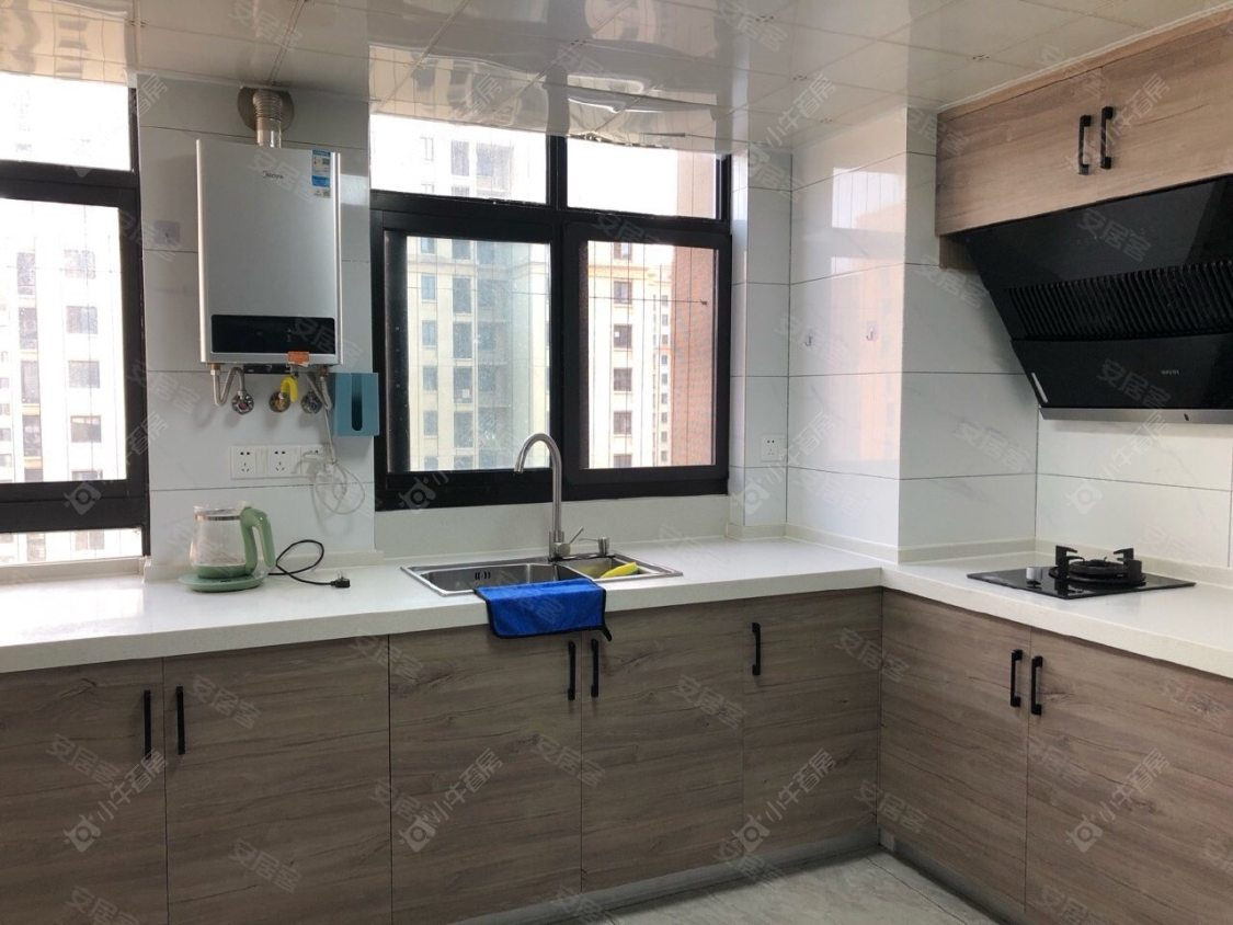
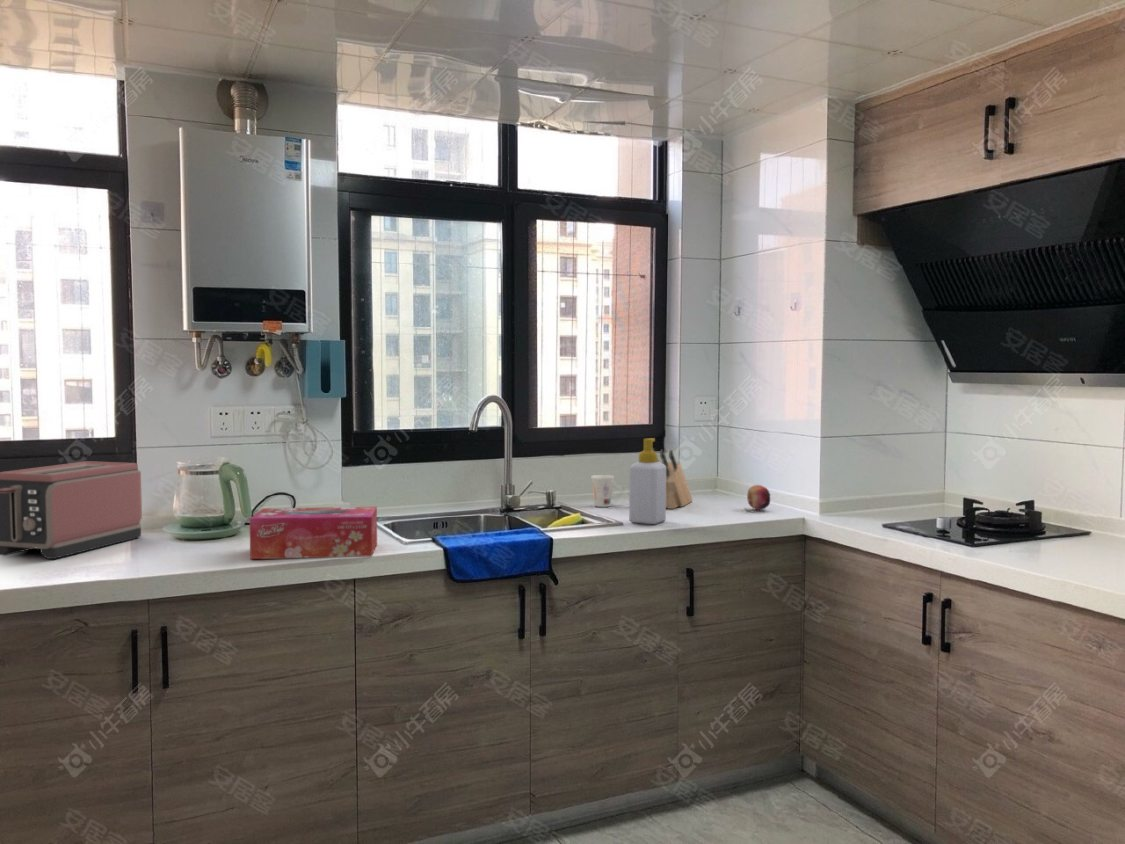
+ tissue box [249,506,378,560]
+ soap bottle [628,437,667,525]
+ cup [590,474,615,508]
+ fruit [746,484,771,511]
+ knife block [652,447,694,510]
+ toaster [0,460,143,560]
